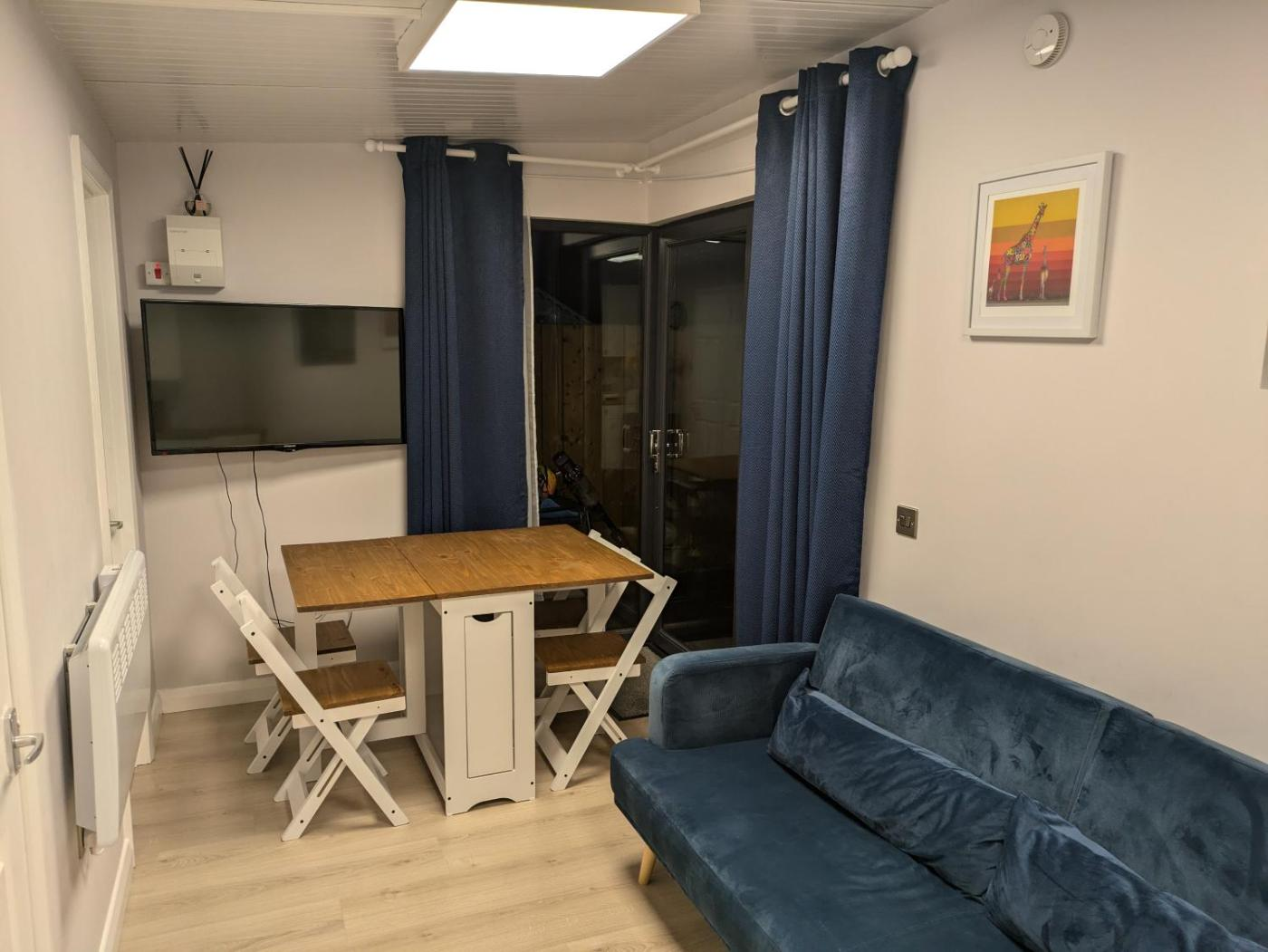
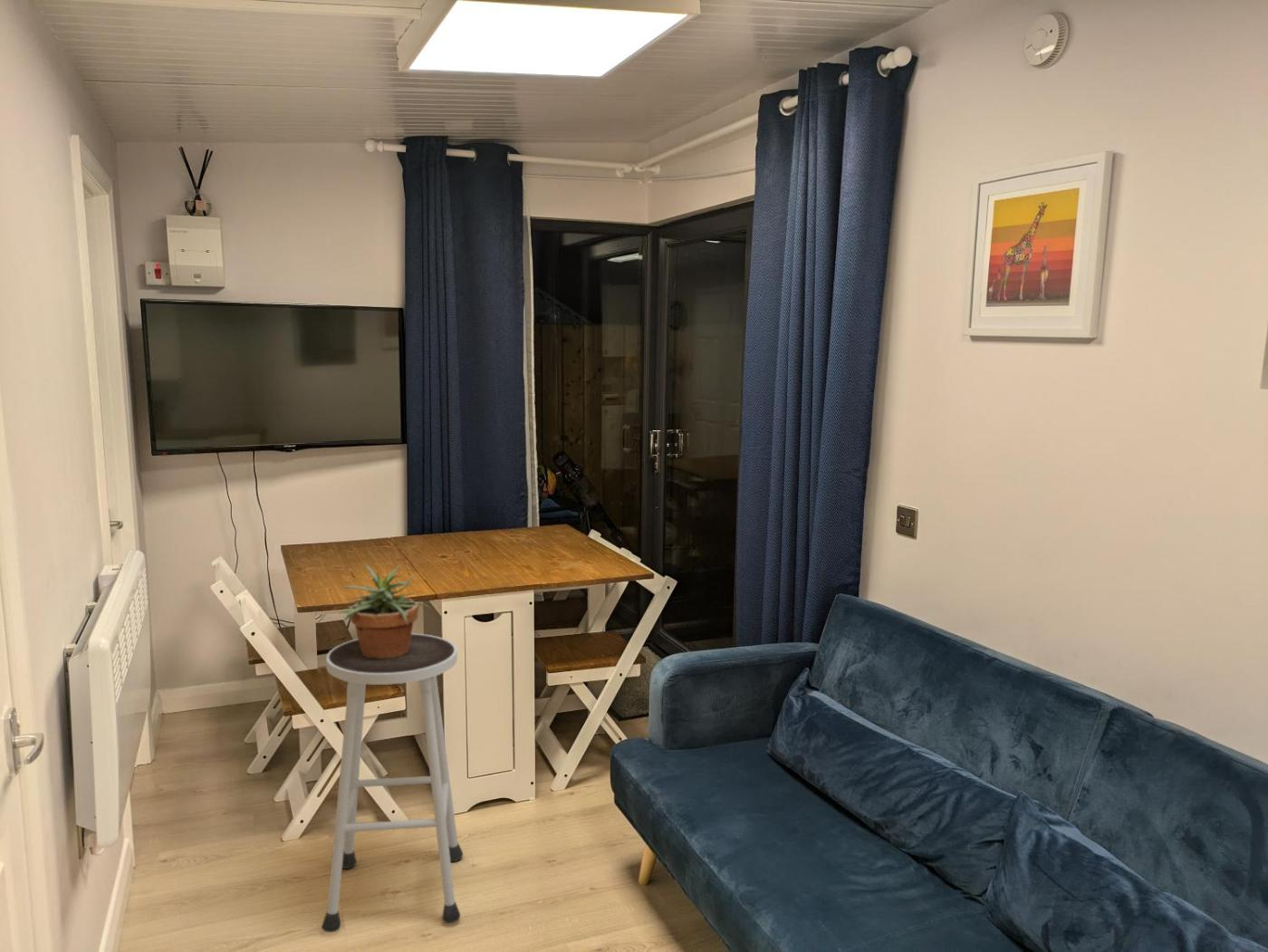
+ potted plant [338,563,433,659]
+ stool [321,632,464,933]
